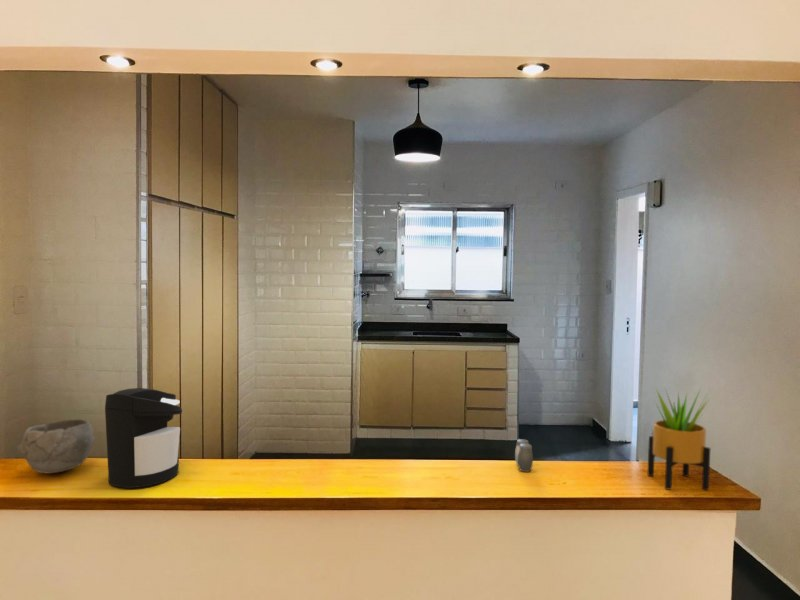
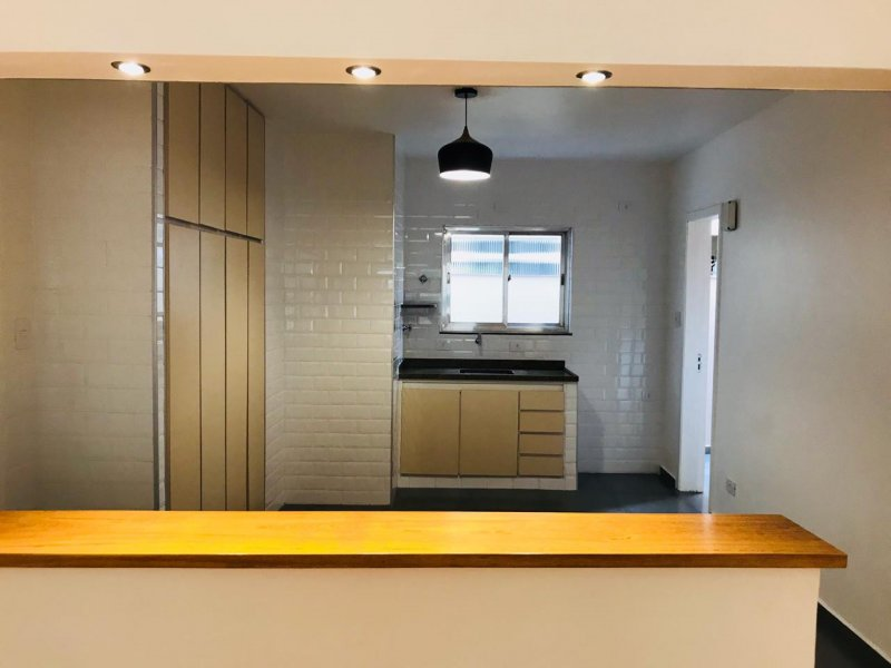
- coffee maker [104,387,183,489]
- salt and pepper shaker [514,438,534,473]
- bowl [16,418,96,474]
- potted plant [647,386,712,491]
